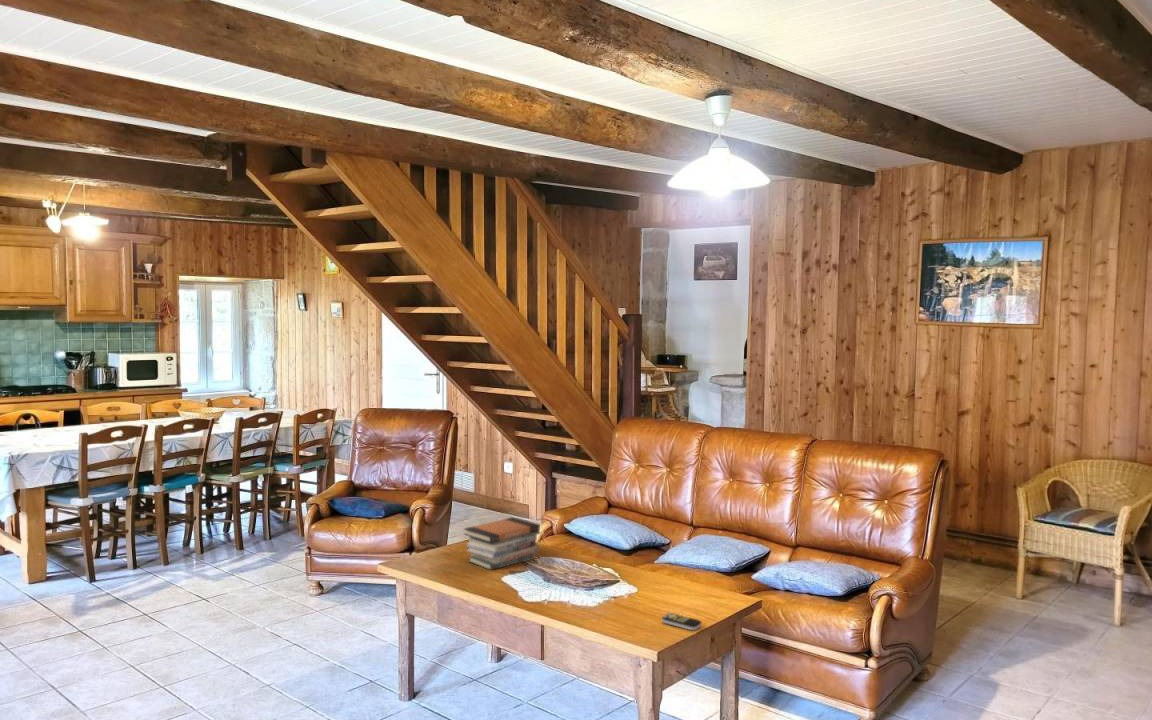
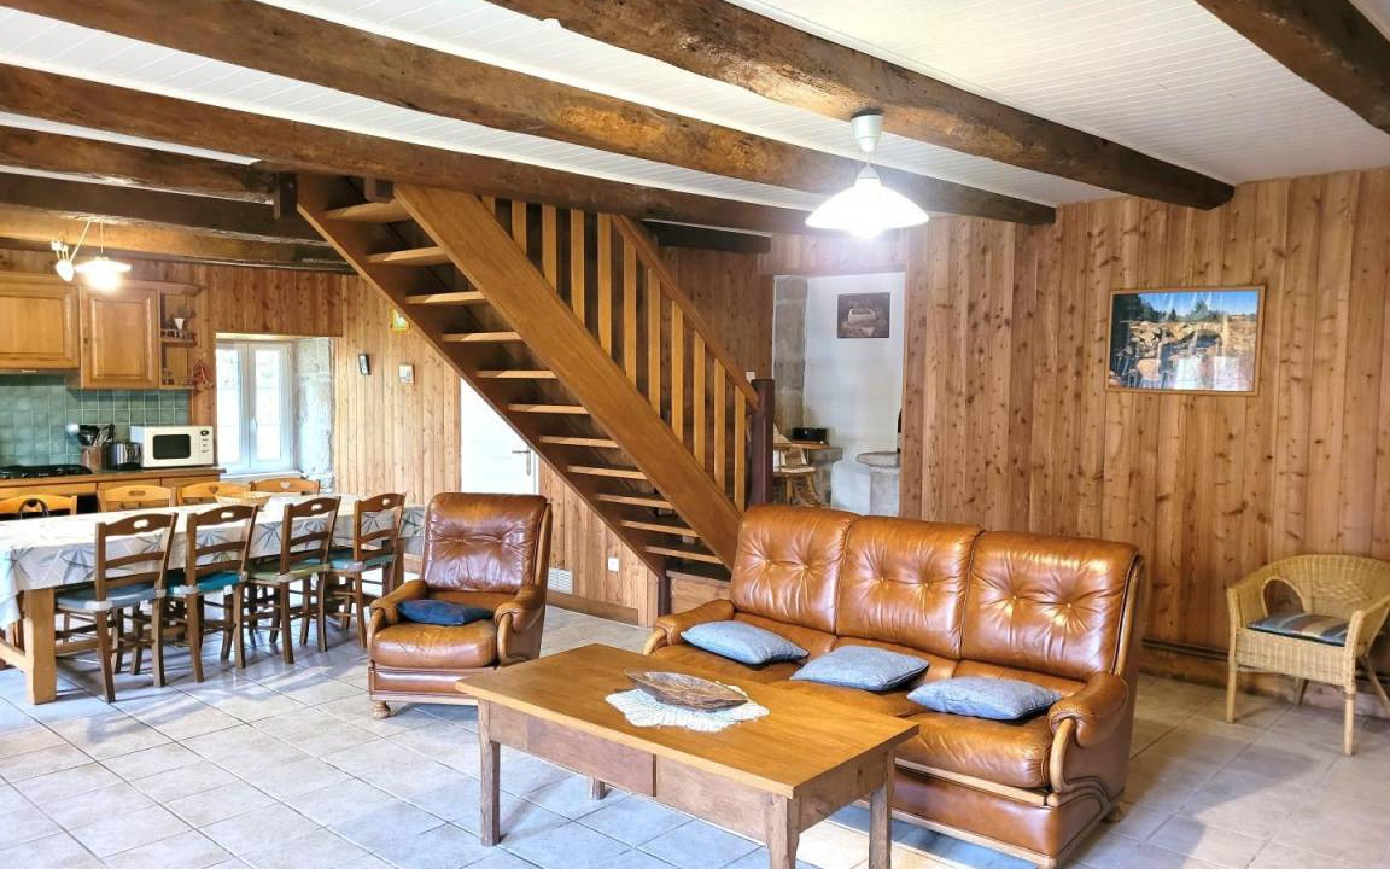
- book stack [463,516,541,571]
- remote control [661,612,703,631]
